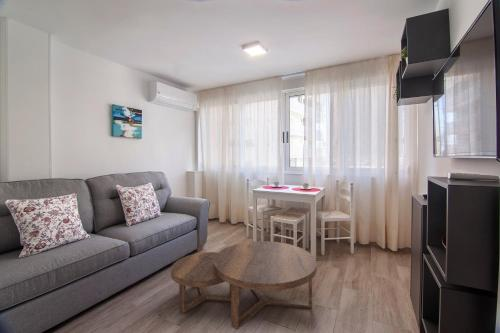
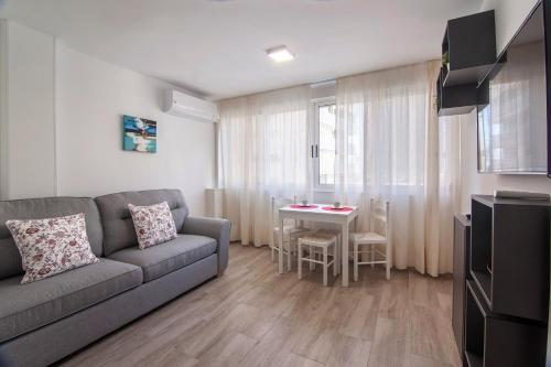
- coffee table [170,240,318,331]
